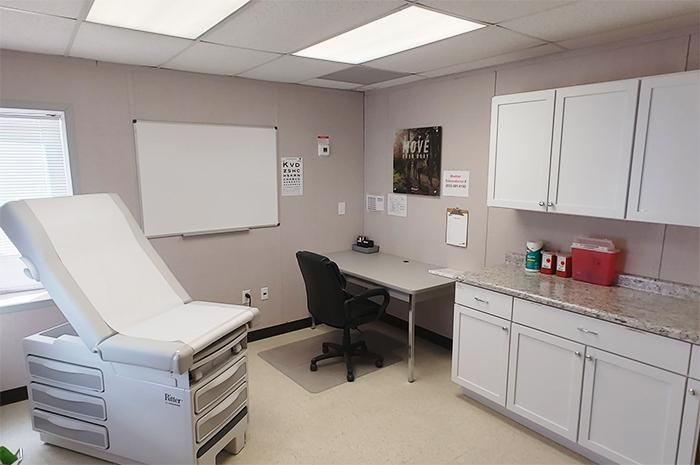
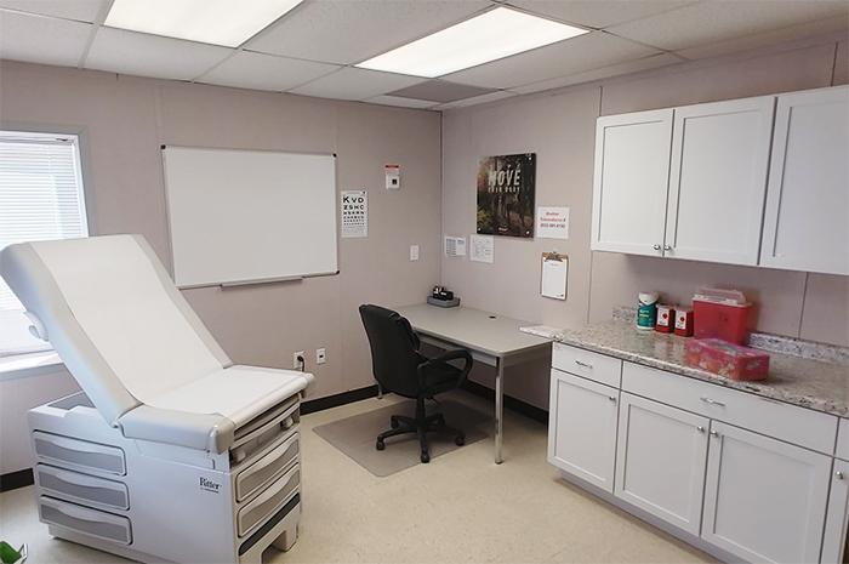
+ tissue box [685,337,771,382]
